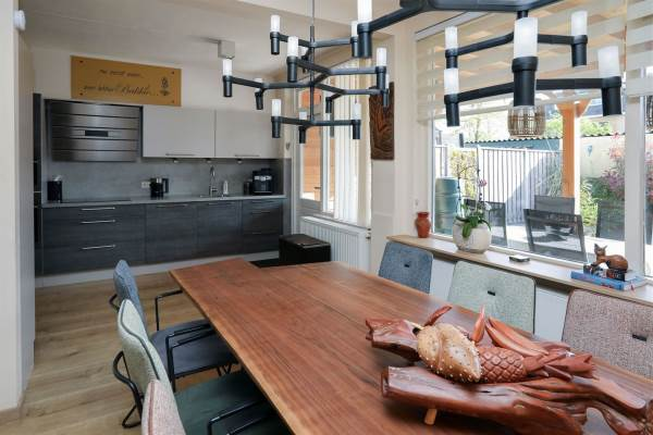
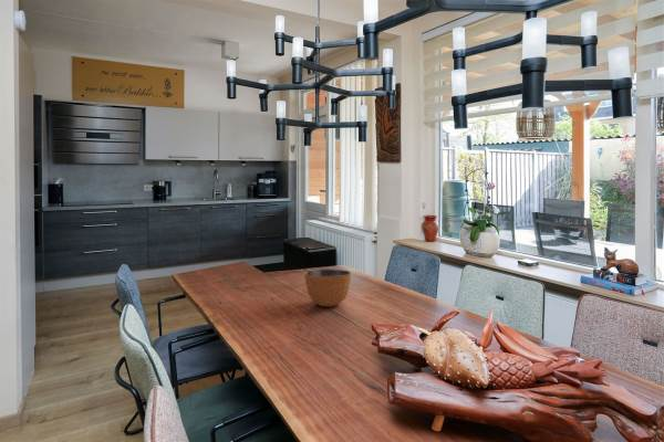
+ bowl [304,269,352,307]
